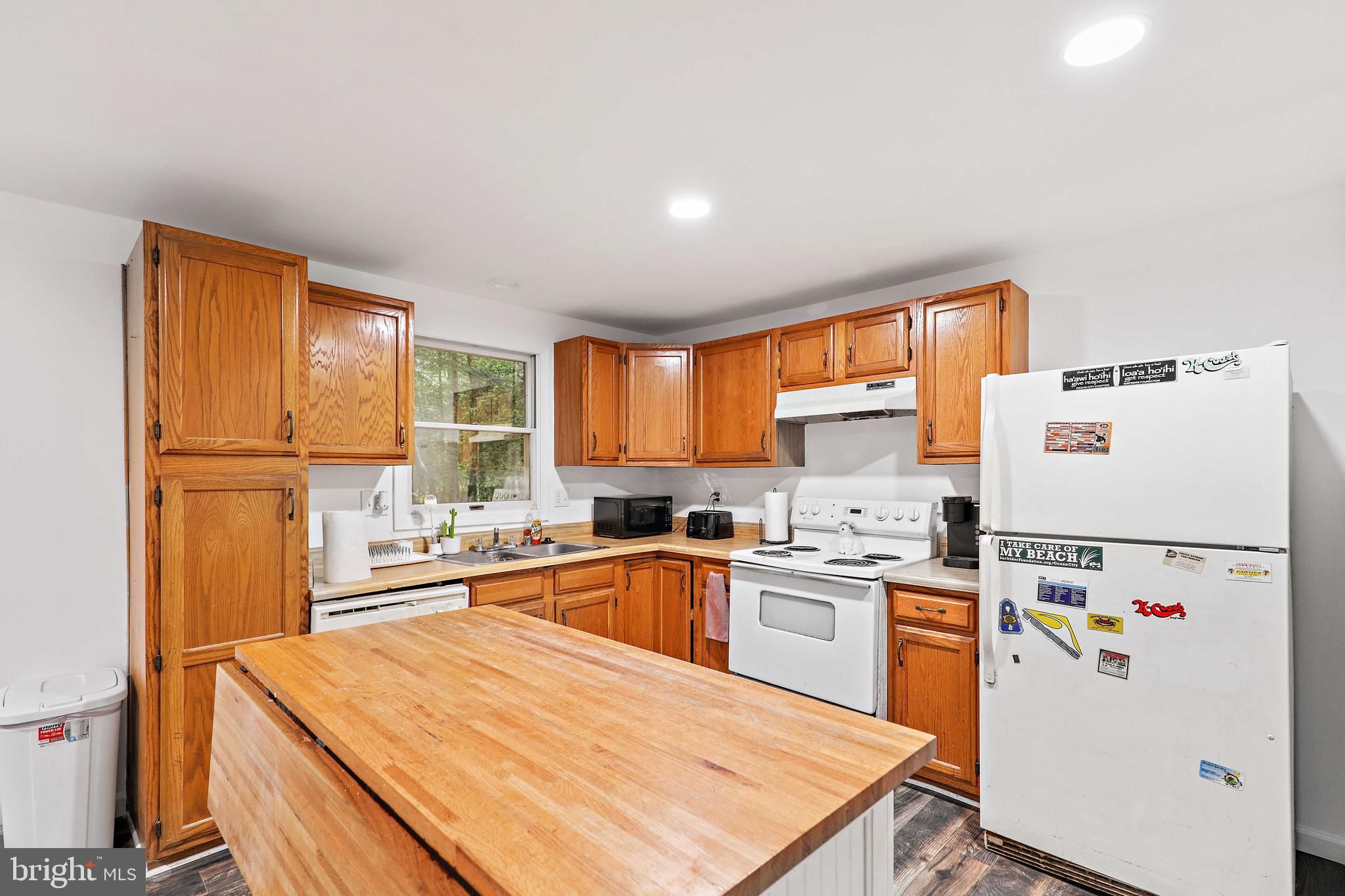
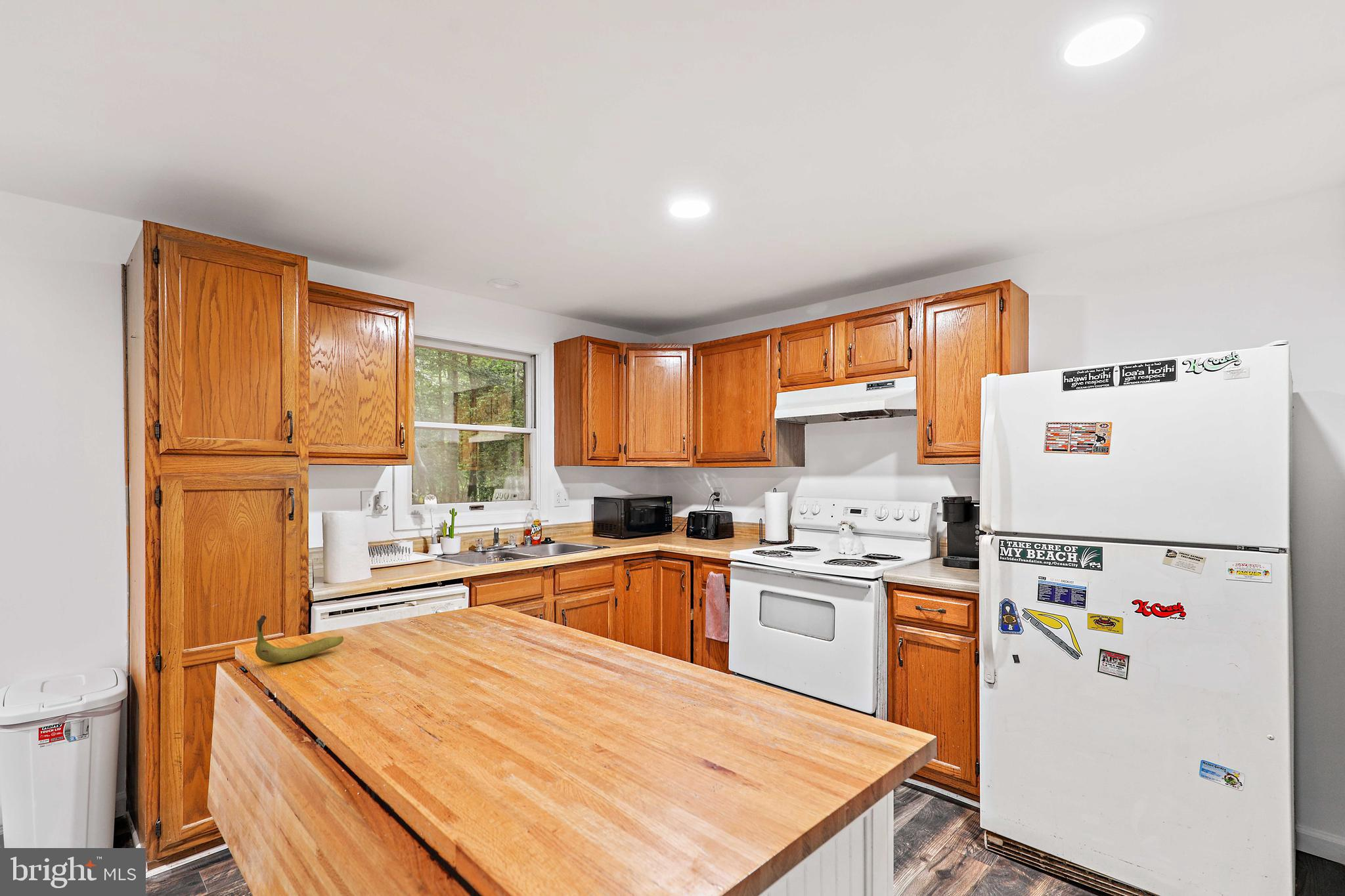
+ banana [255,614,344,664]
